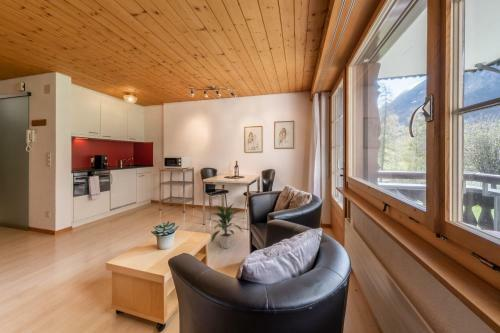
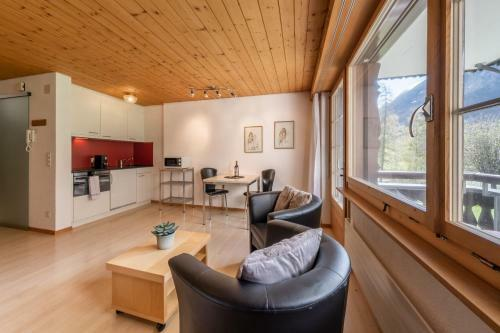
- indoor plant [210,202,244,250]
